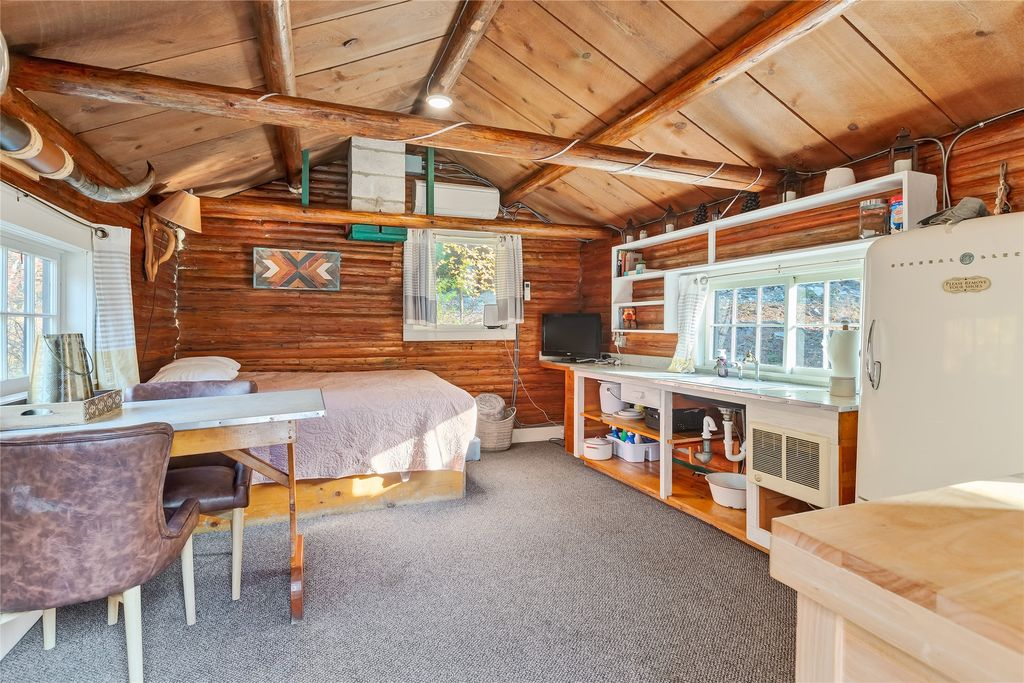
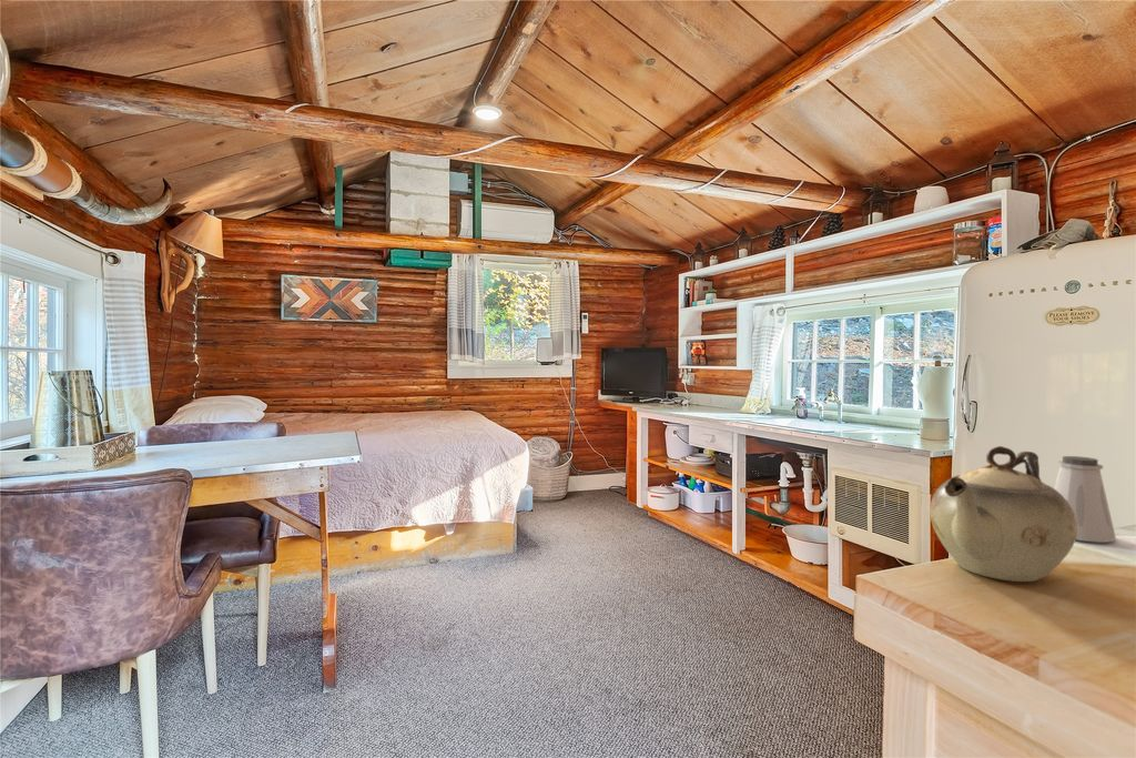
+ teapot [929,445,1077,583]
+ saltshaker [1053,455,1117,544]
